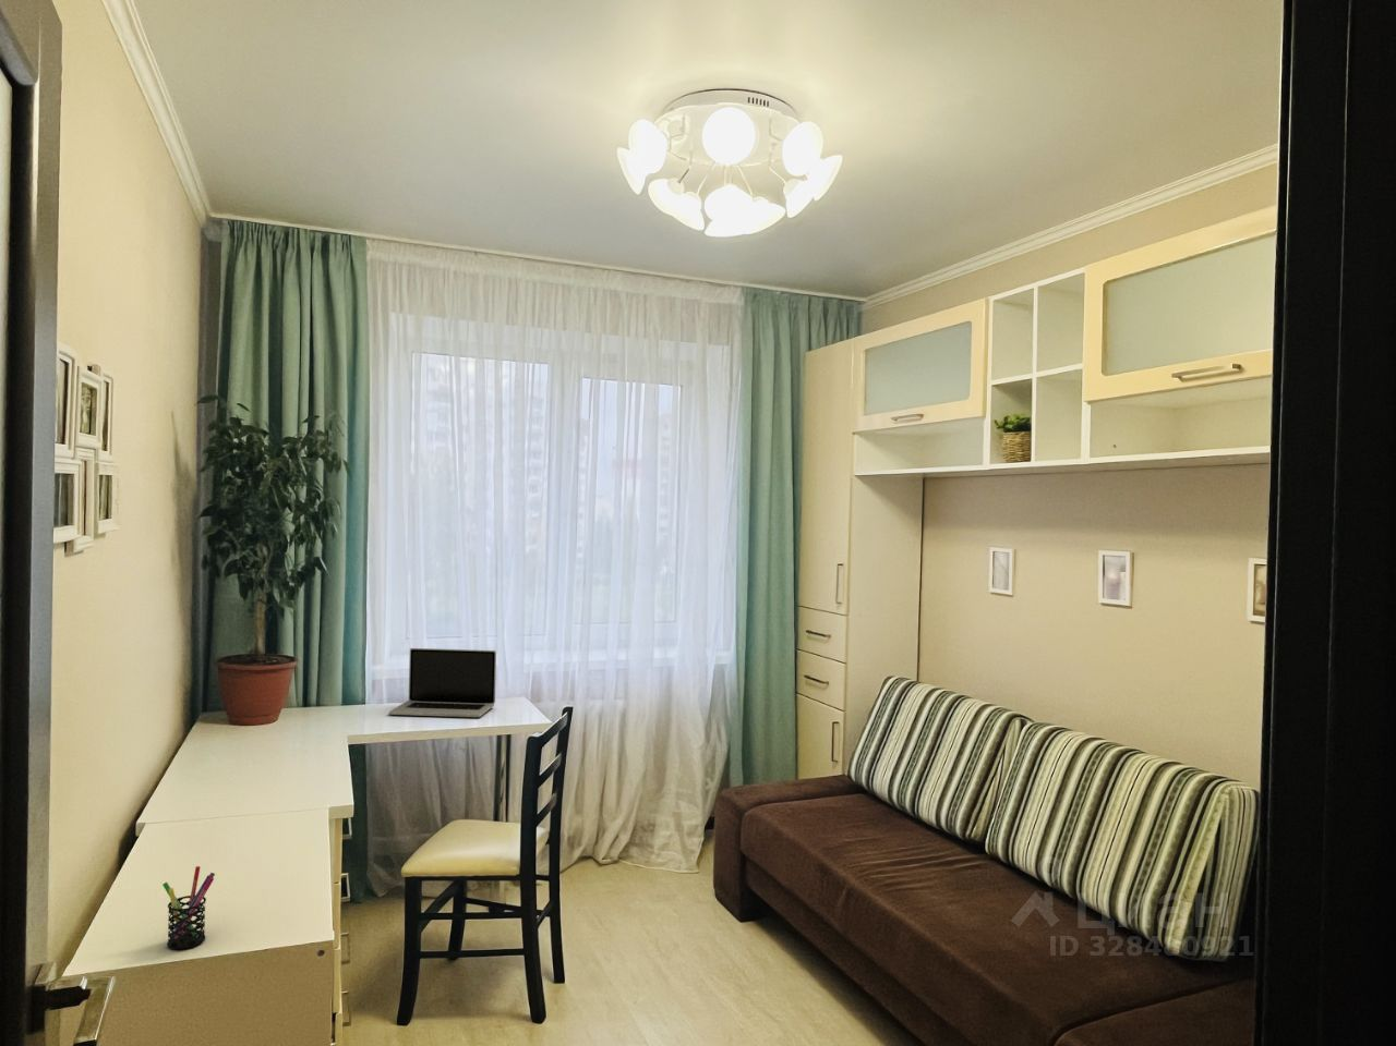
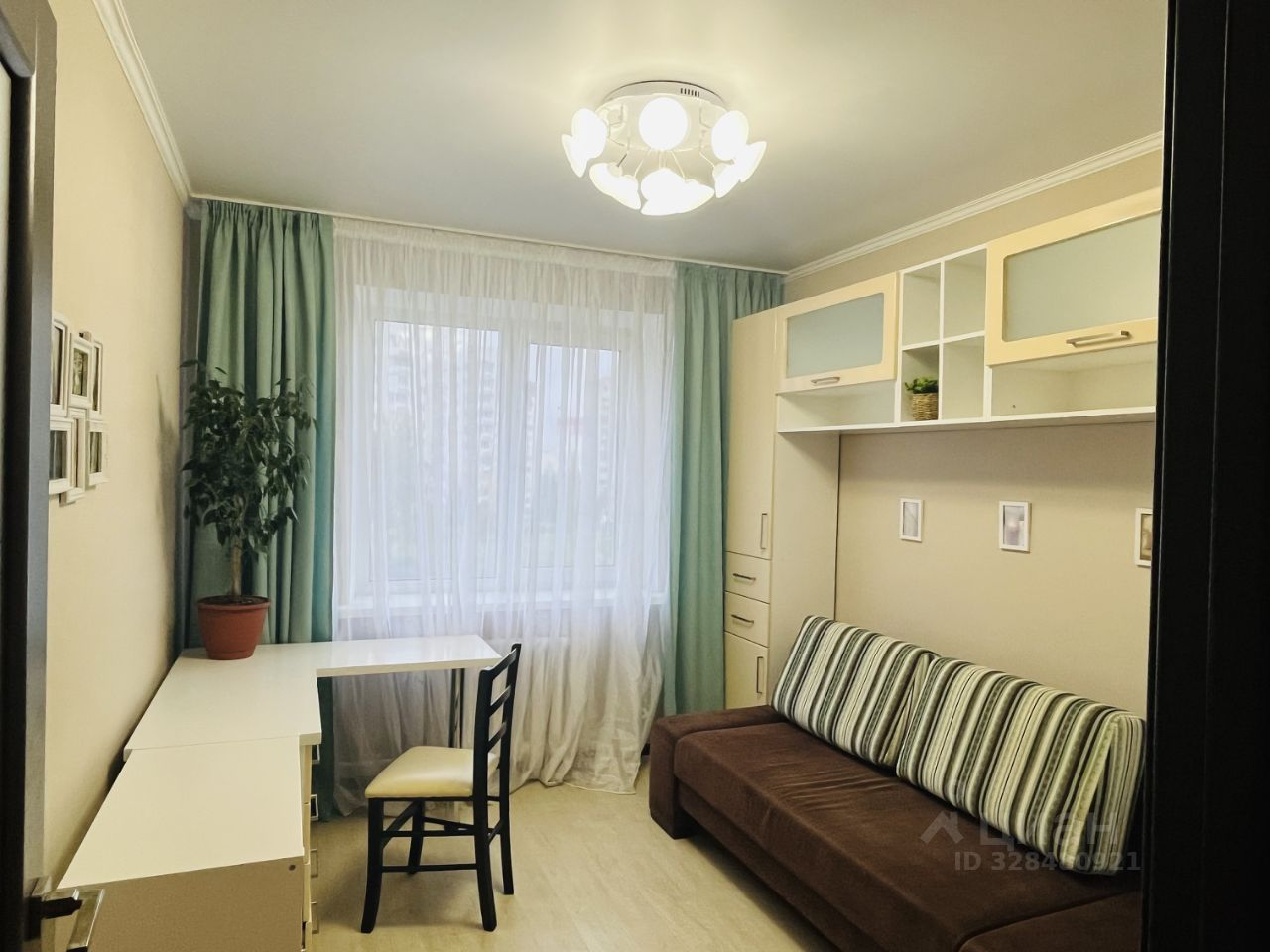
- pen holder [162,865,215,950]
- laptop [388,647,497,719]
